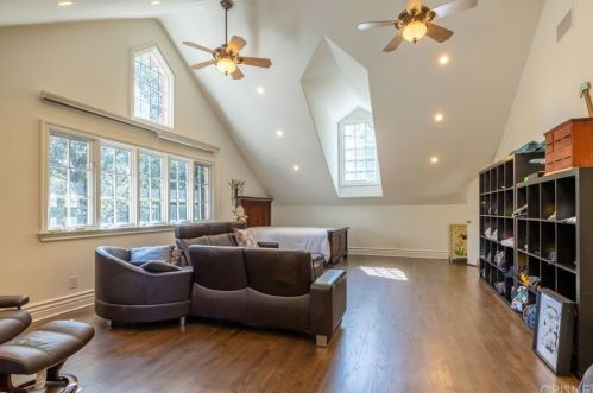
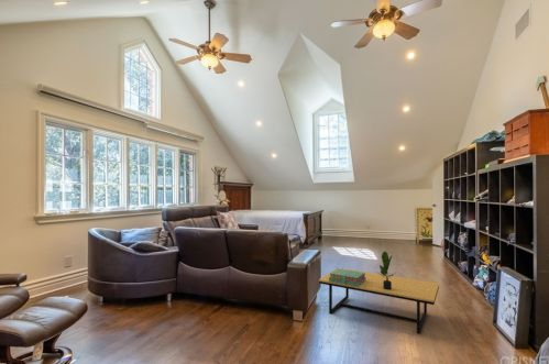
+ stack of books [329,267,366,287]
+ potted plant [377,251,396,290]
+ coffee table [318,267,440,335]
